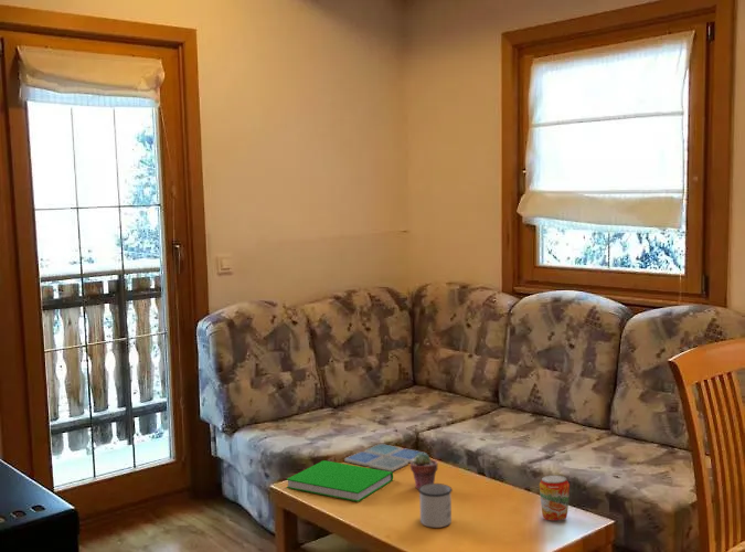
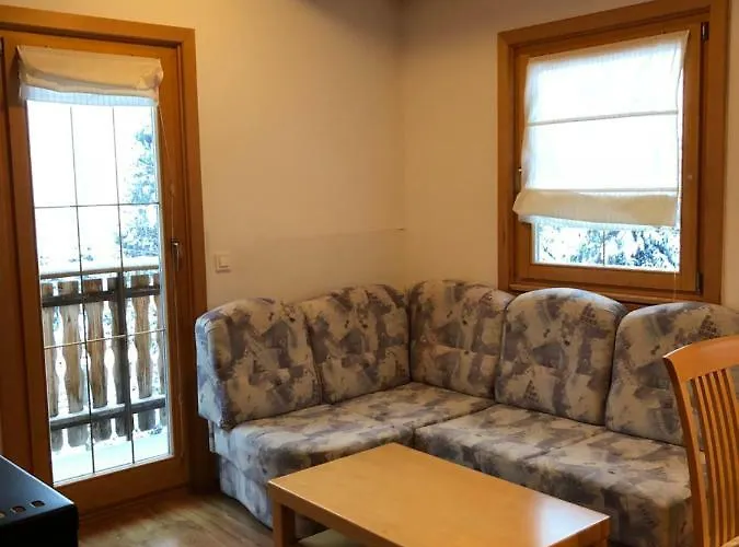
- beverage can [539,474,571,522]
- drink coaster [343,443,427,473]
- mug [417,482,454,529]
- book [286,459,394,503]
- potted succulent [409,452,438,490]
